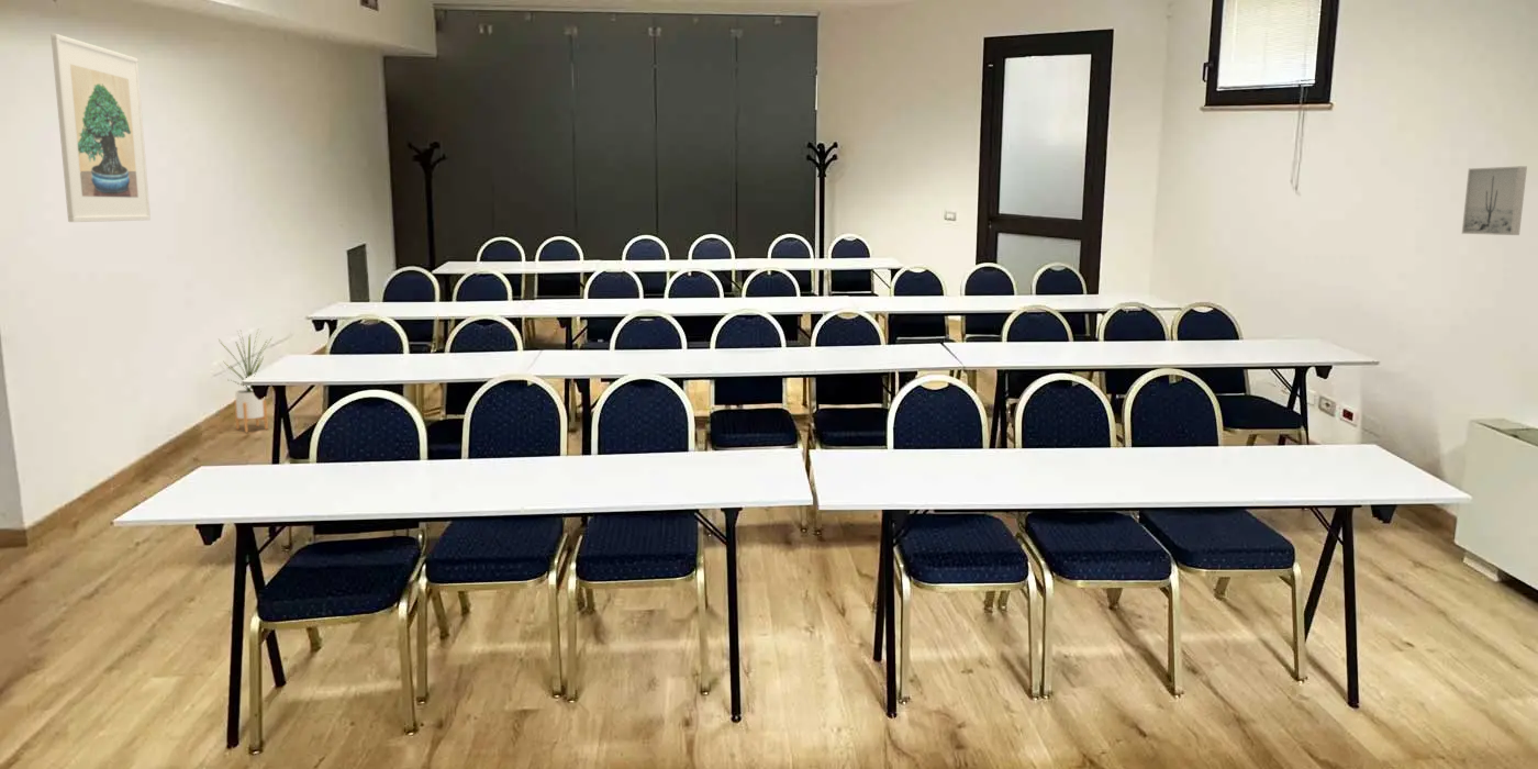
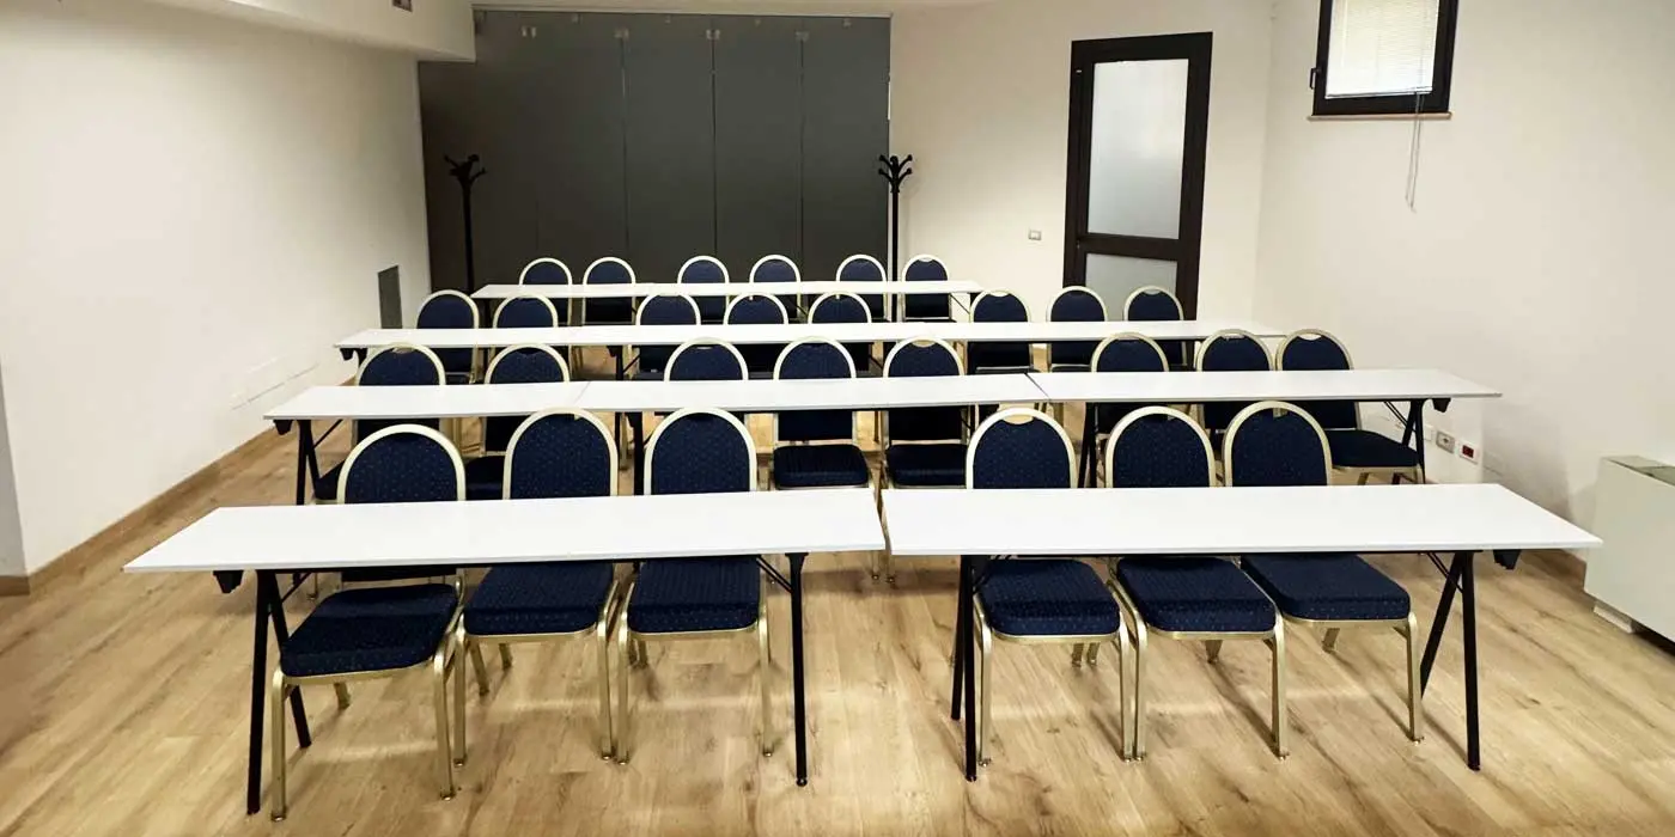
- house plant [219,328,274,433]
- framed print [49,33,152,223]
- wall art [1461,166,1528,236]
